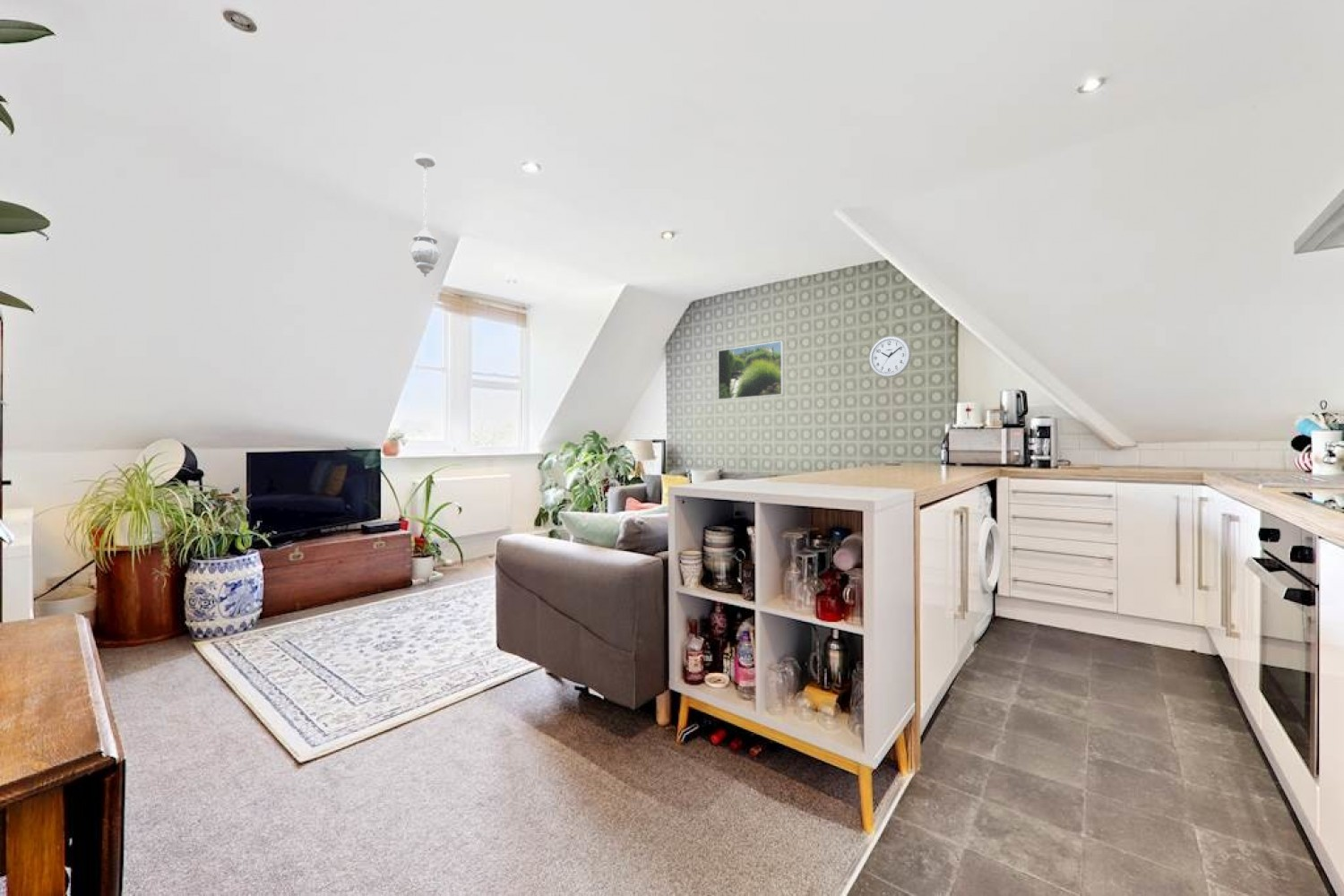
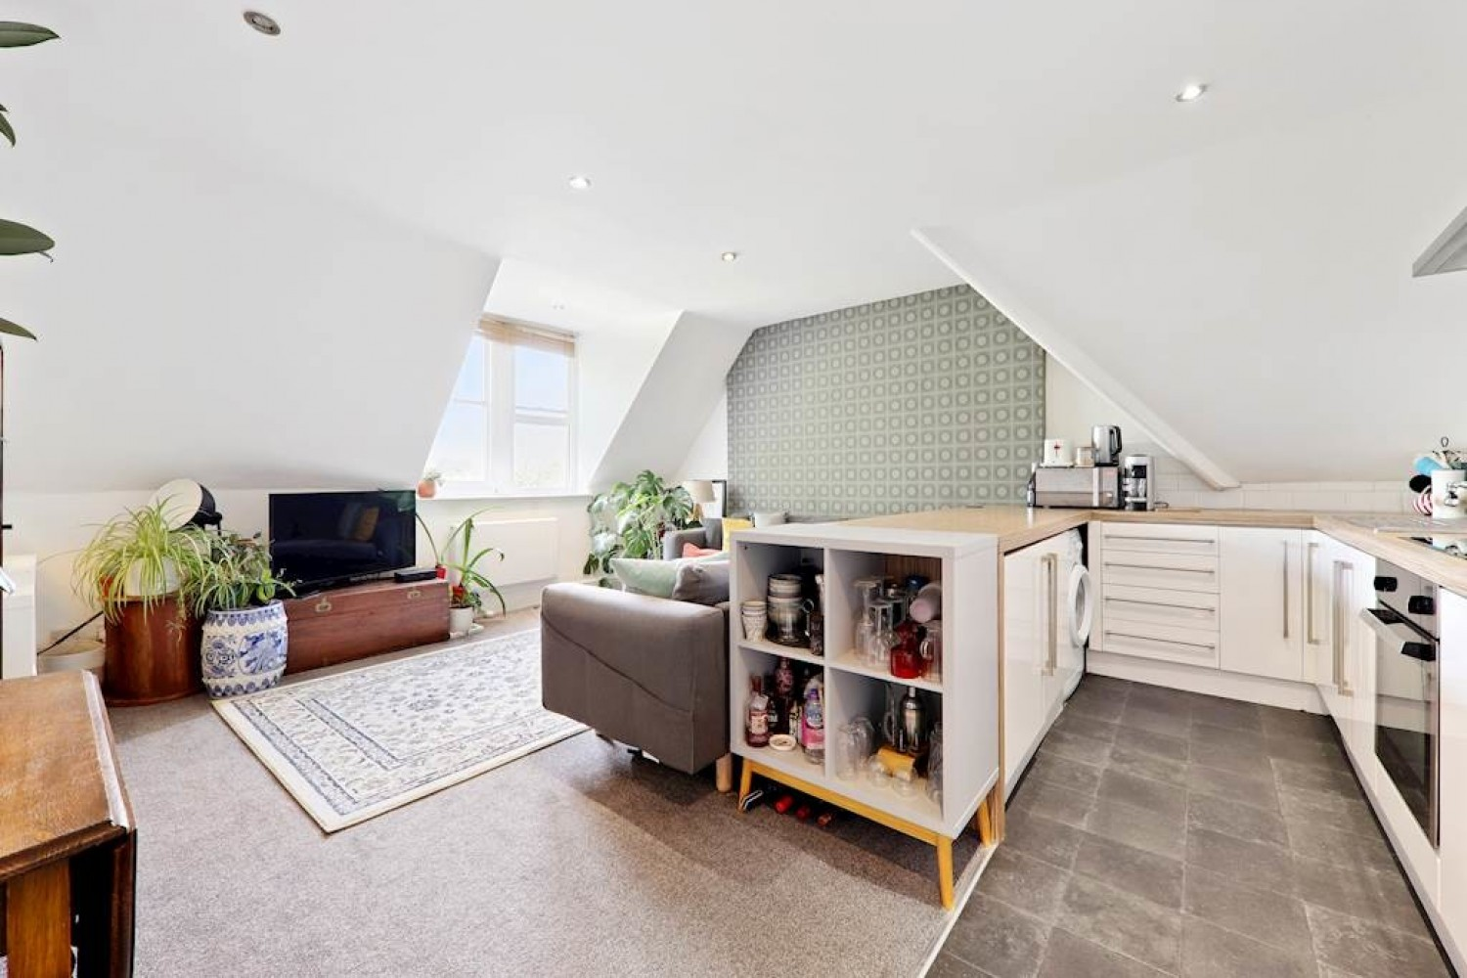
- pendant light [408,152,443,278]
- wall clock [868,335,912,378]
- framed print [717,340,785,401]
